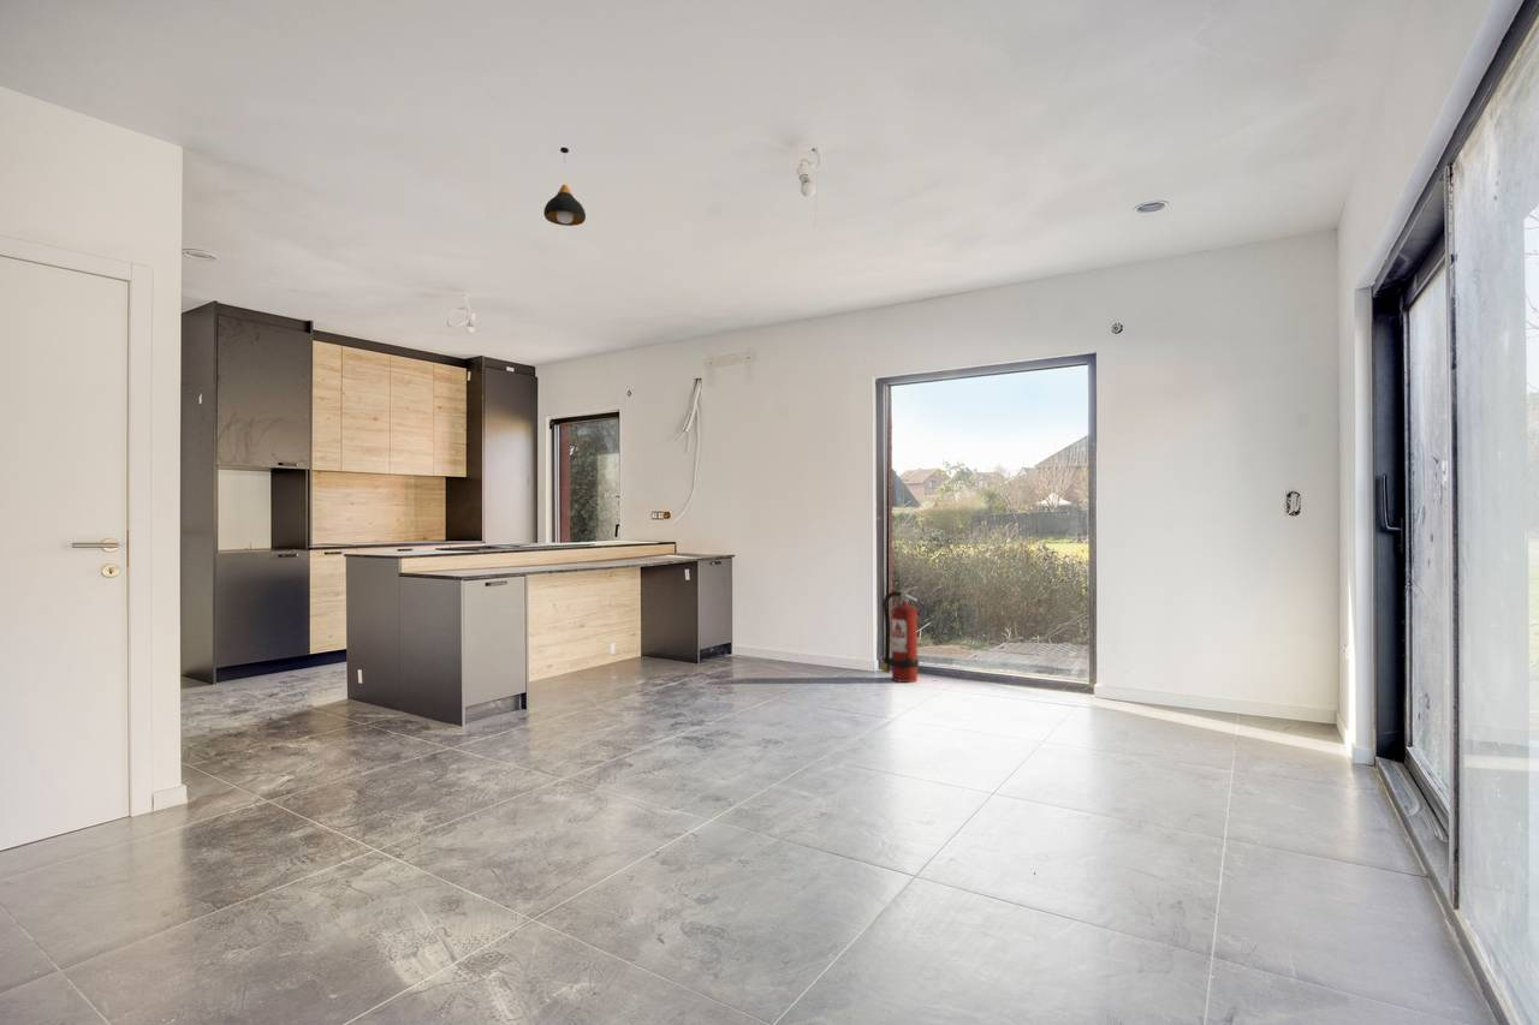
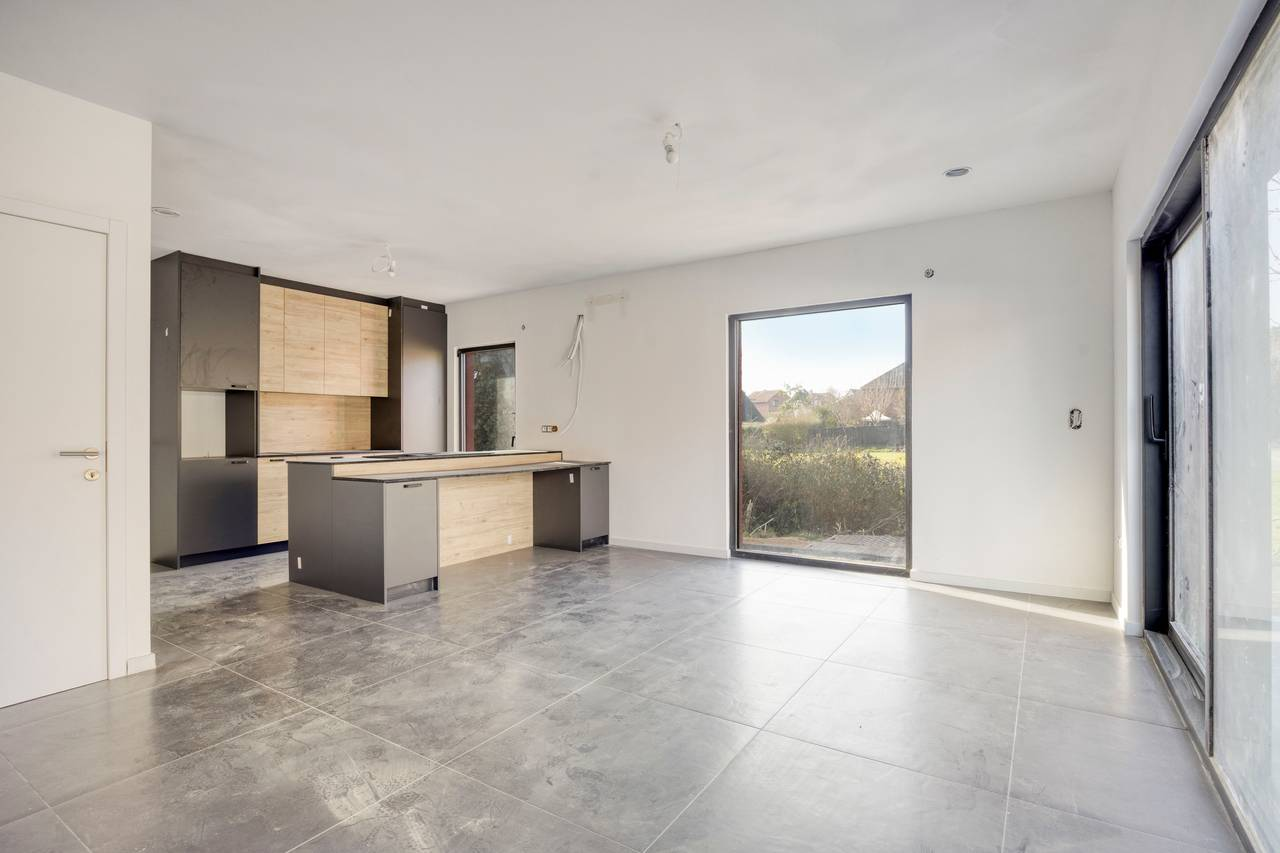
- pendant light [542,147,587,227]
- fire extinguisher [881,585,920,684]
